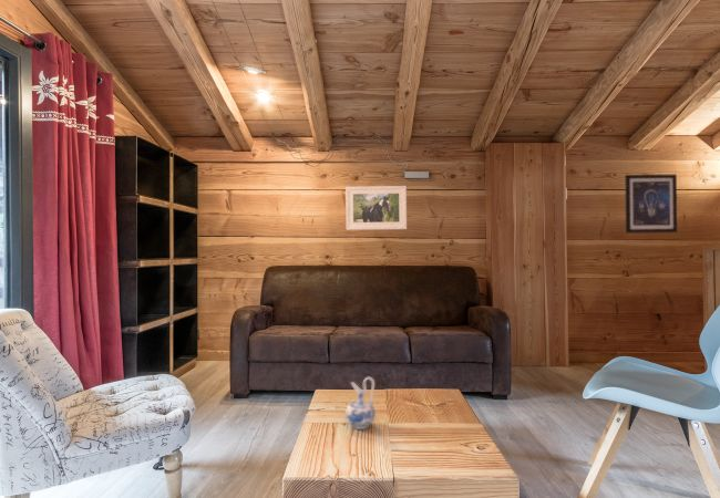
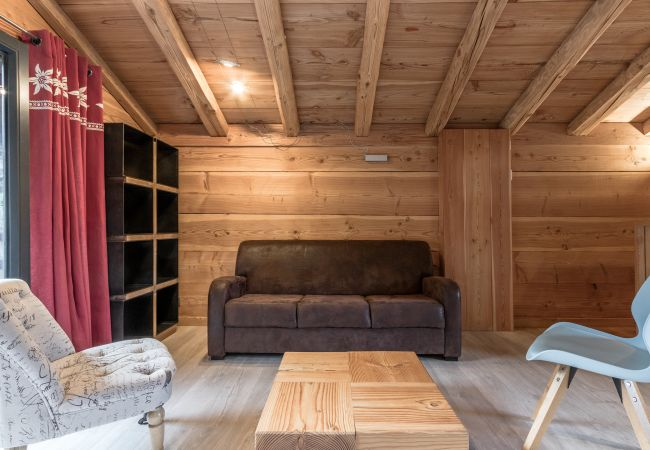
- ceramic pitcher [344,376,377,430]
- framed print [344,185,408,231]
- wall art [624,173,678,235]
